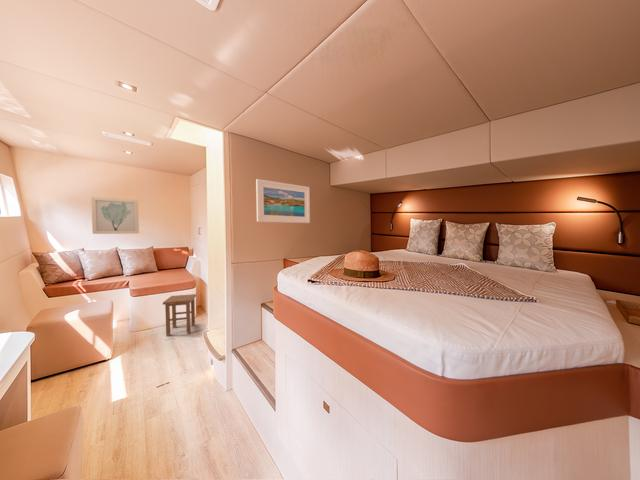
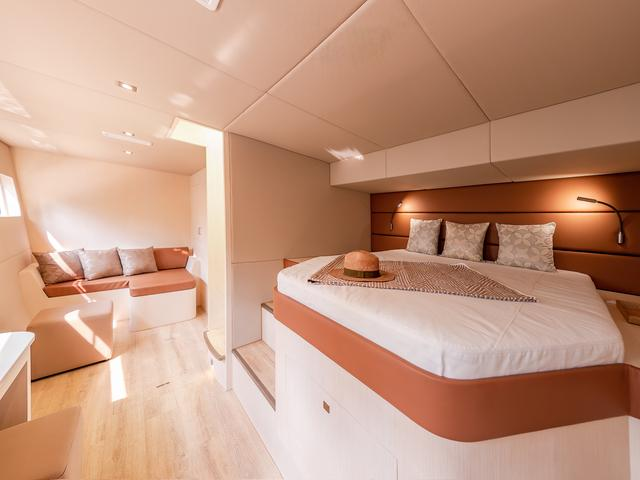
- wall art [90,196,140,235]
- stool [162,293,197,337]
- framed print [255,178,311,224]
